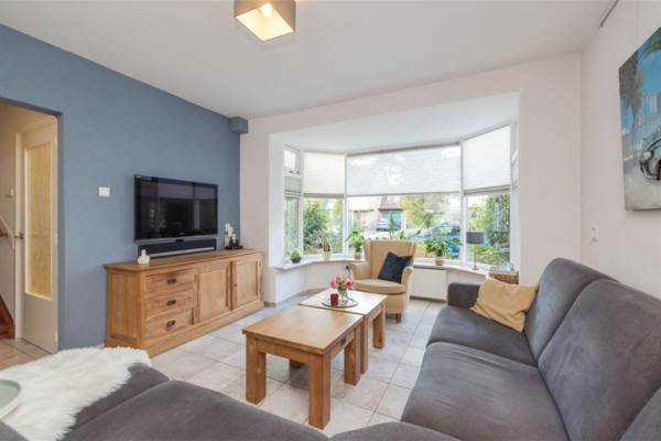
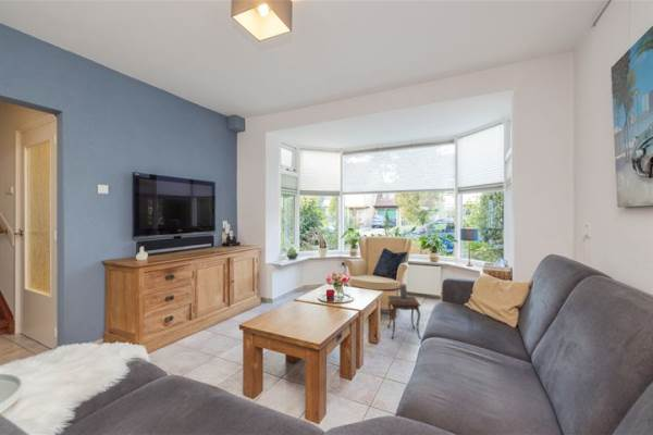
+ side table [386,281,422,340]
